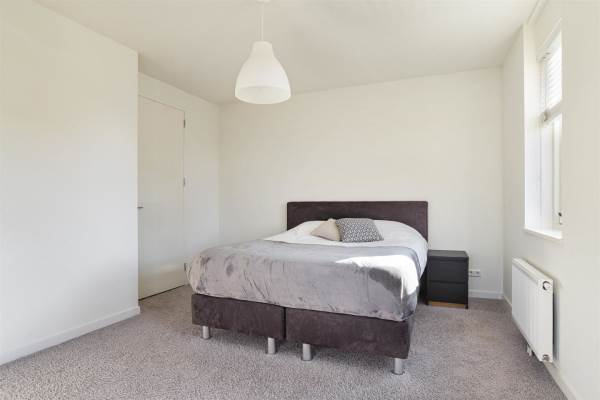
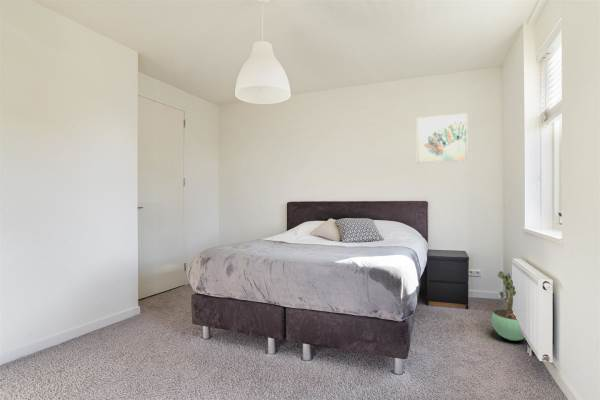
+ potted plant [491,270,525,342]
+ wall art [416,112,469,164]
